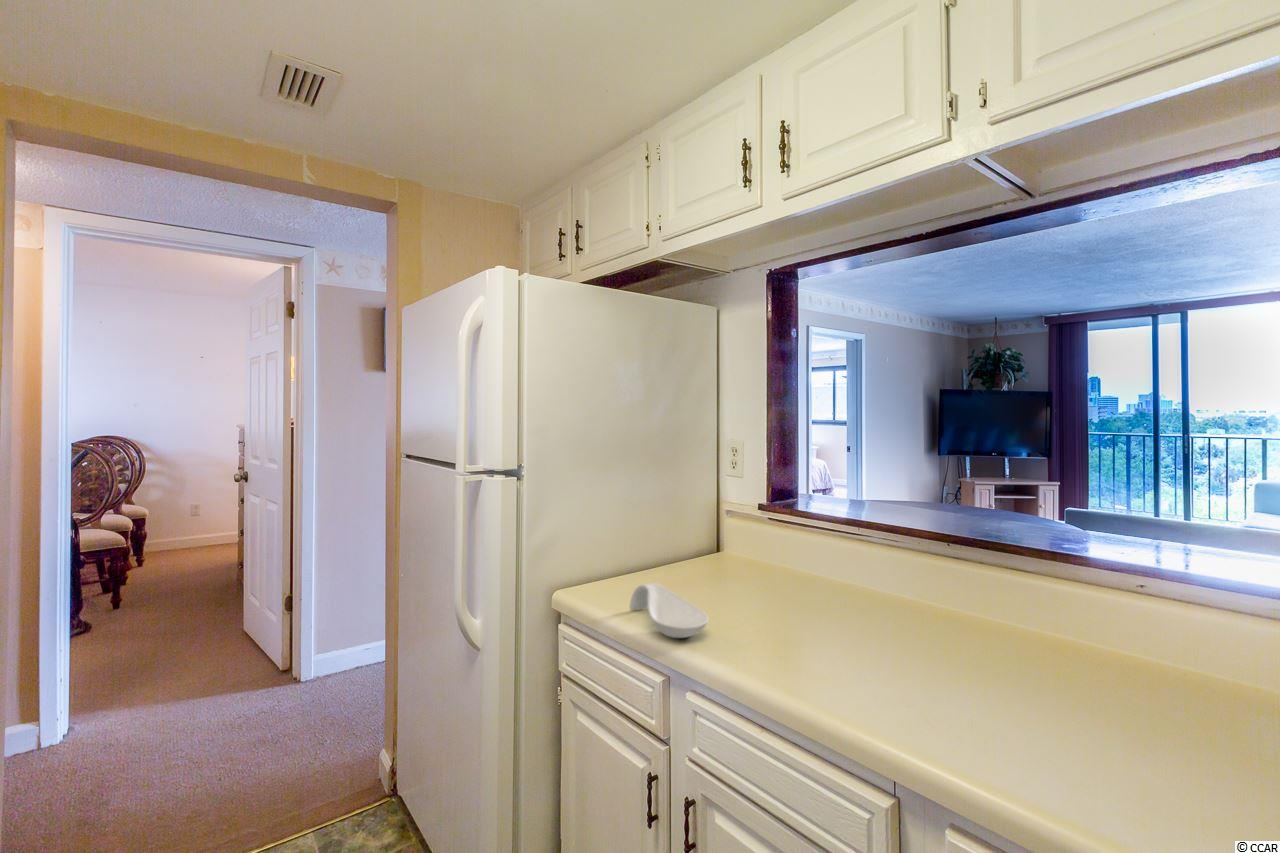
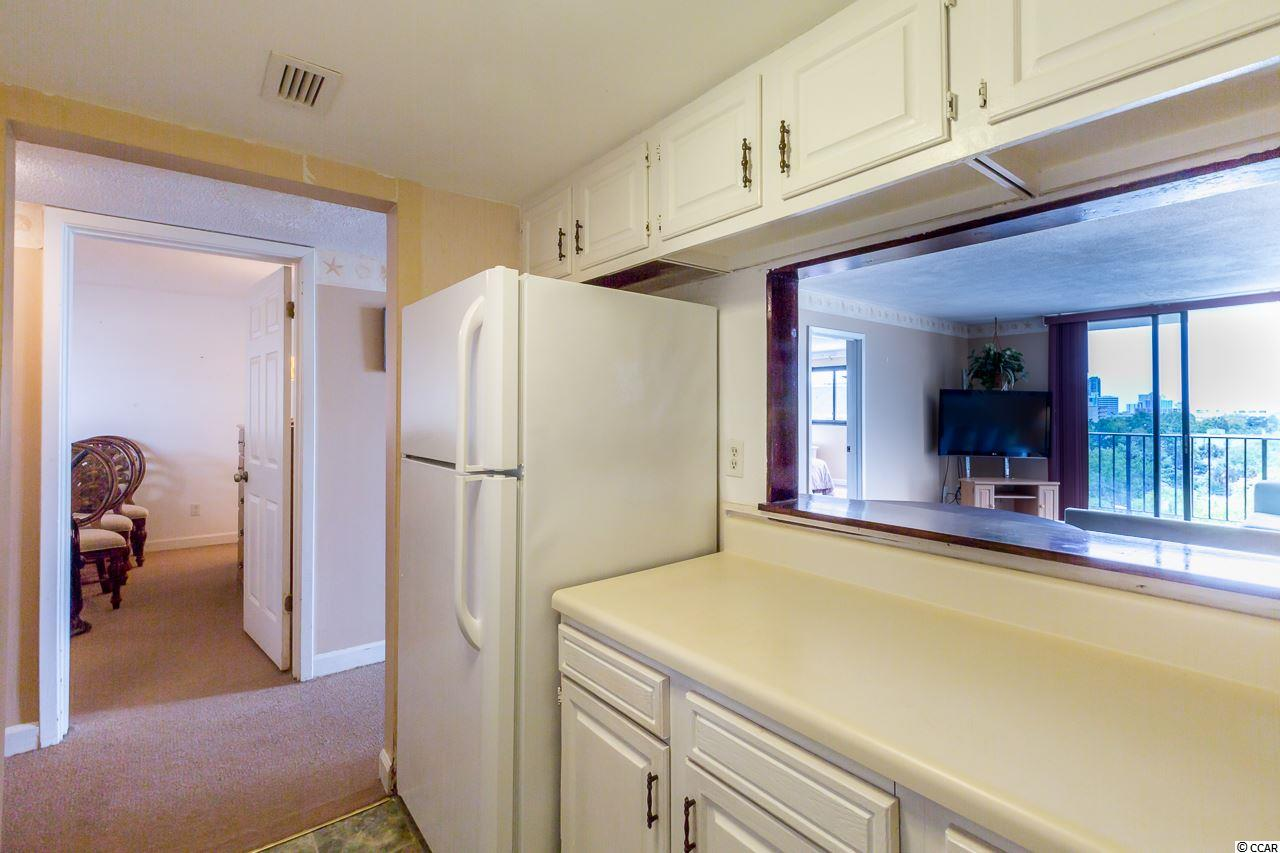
- spoon rest [629,582,709,639]
